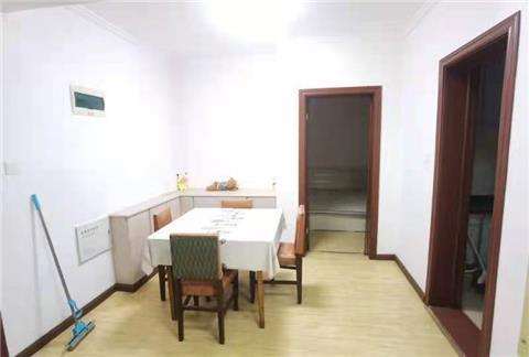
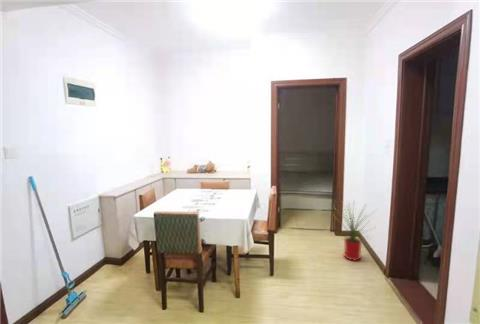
+ house plant [330,197,378,262]
